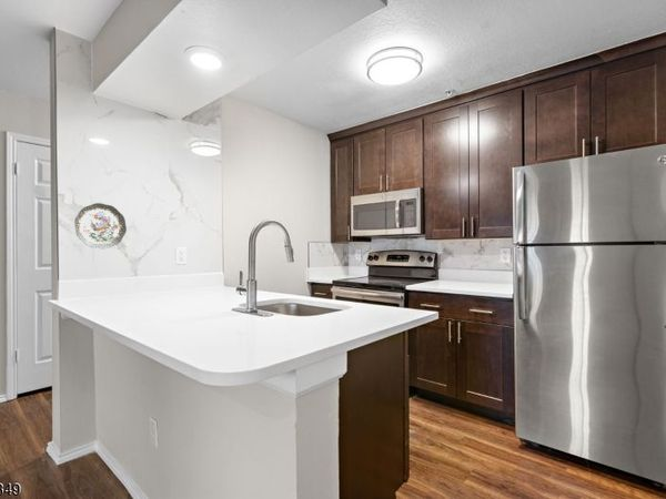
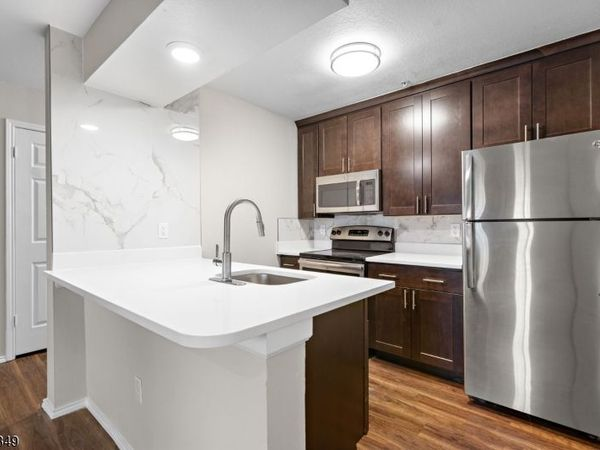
- decorative plate [73,202,128,249]
